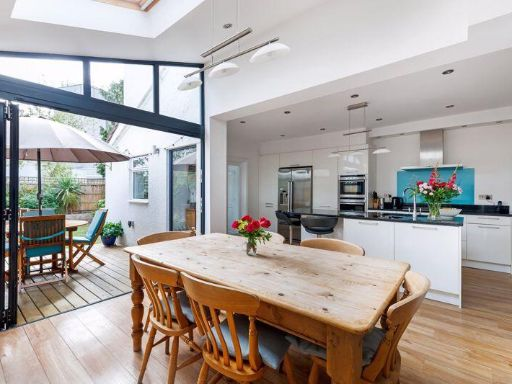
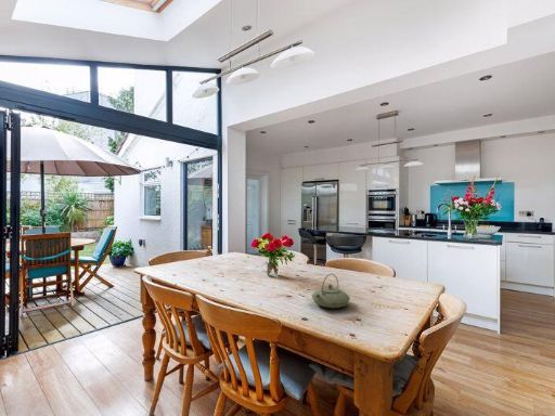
+ teapot [310,273,351,309]
